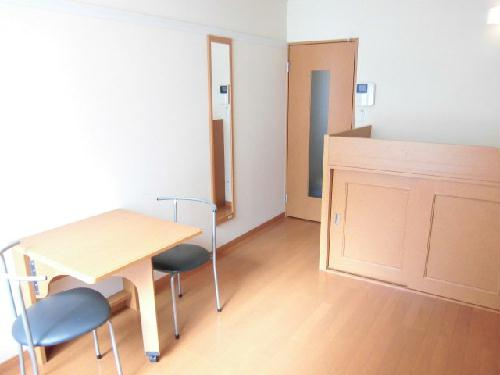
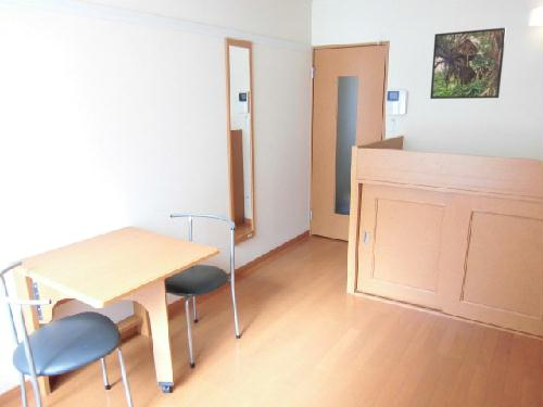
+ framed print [429,26,507,100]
